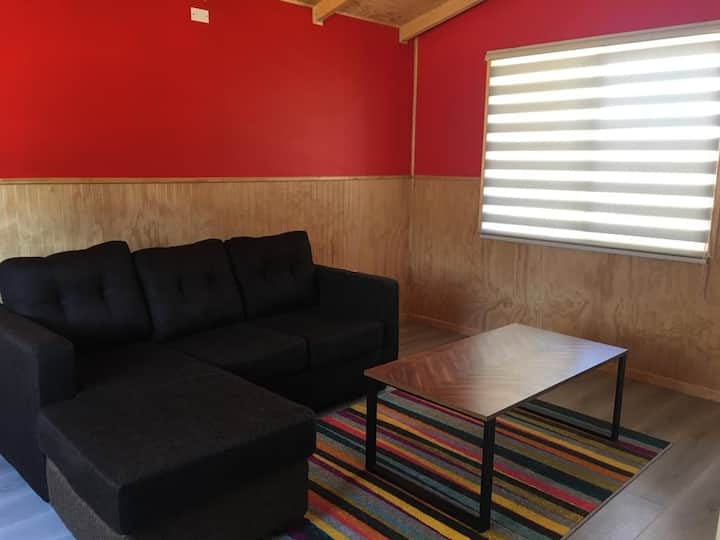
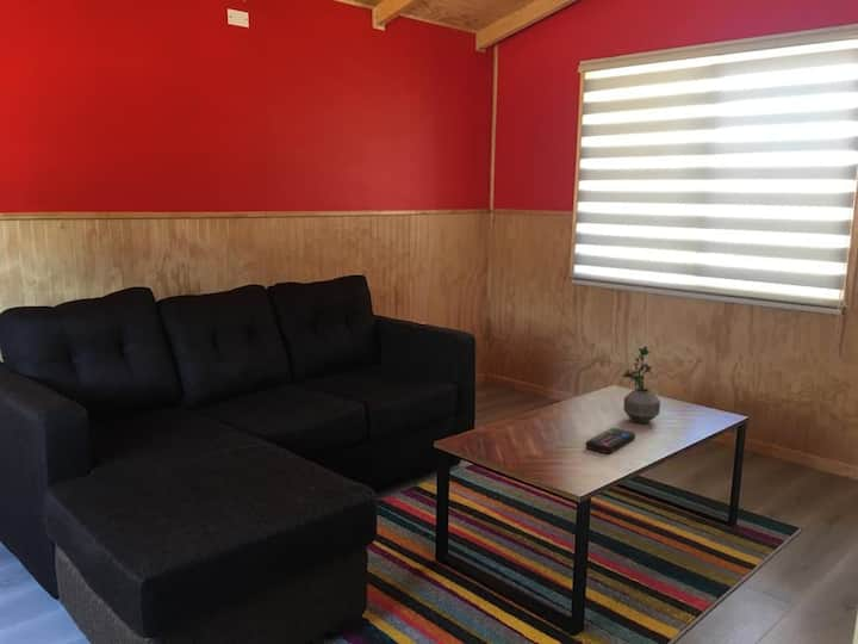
+ potted plant [620,345,661,425]
+ remote control [585,427,636,454]
